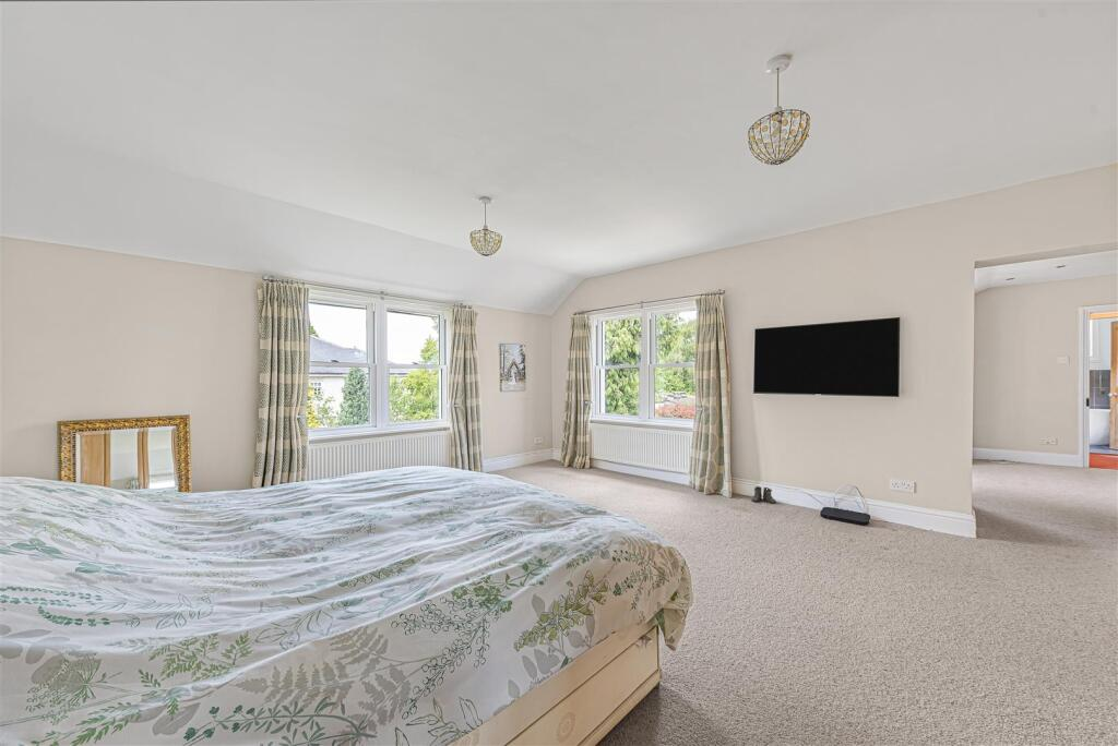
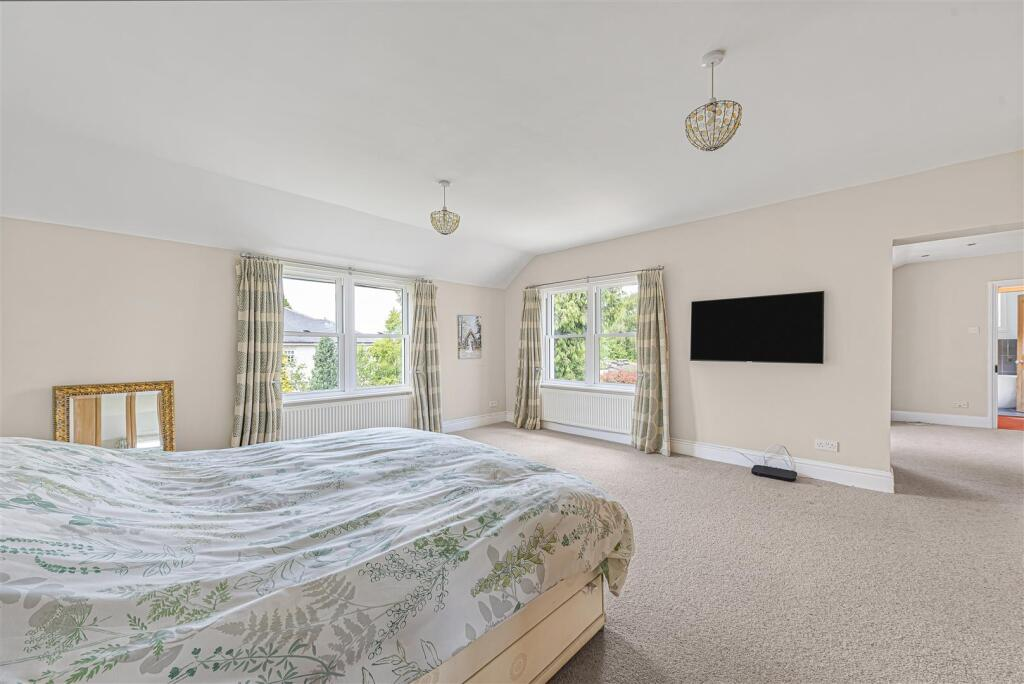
- boots [751,485,777,505]
